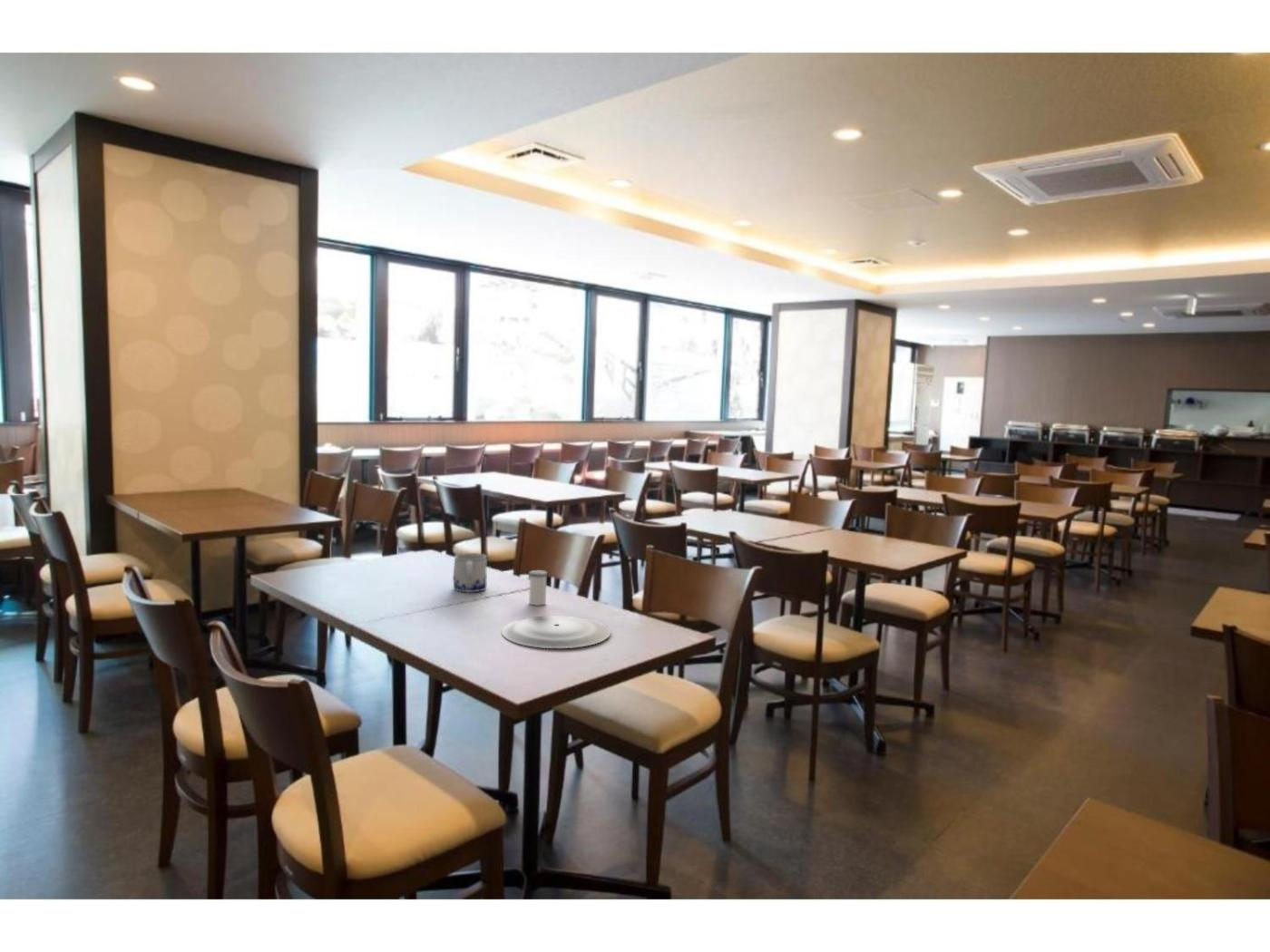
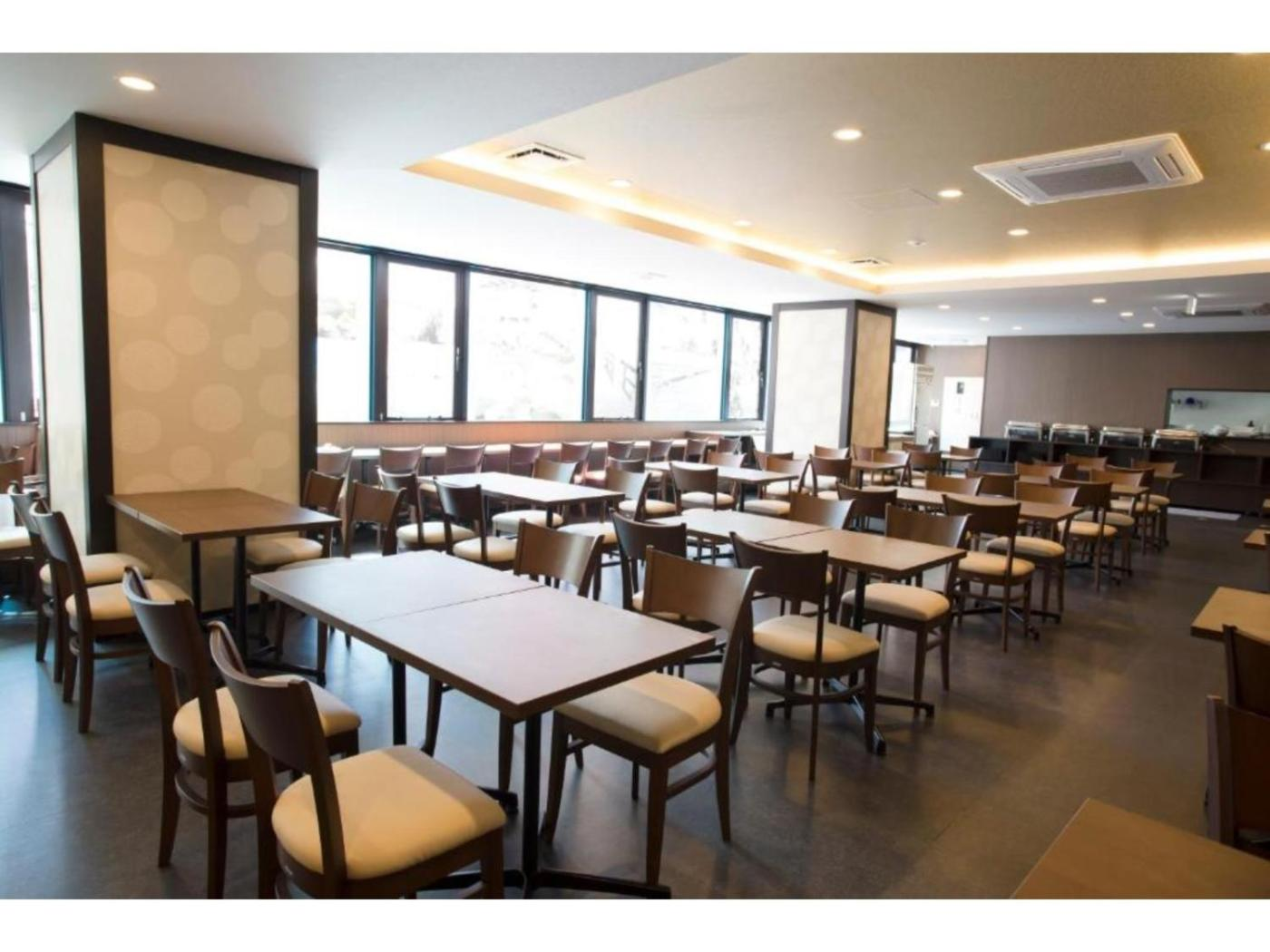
- salt shaker [528,569,548,607]
- plate [501,615,611,649]
- mug [452,552,488,593]
